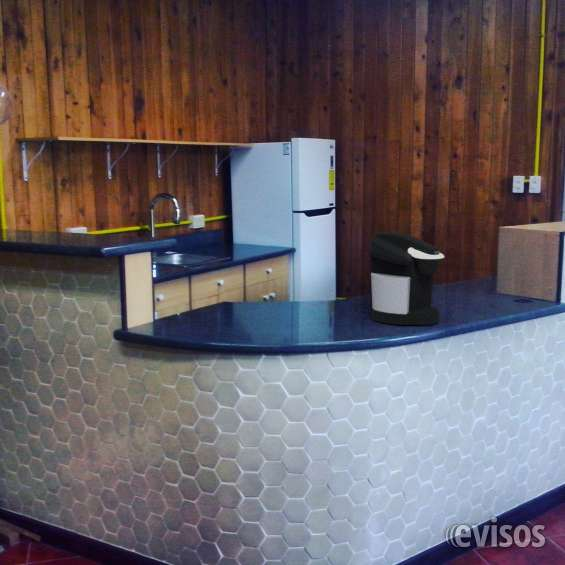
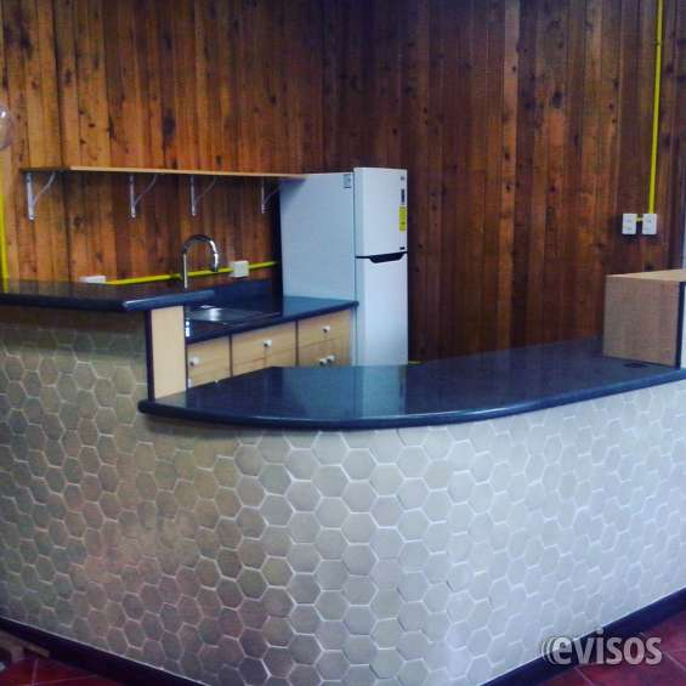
- coffee maker [369,231,445,326]
